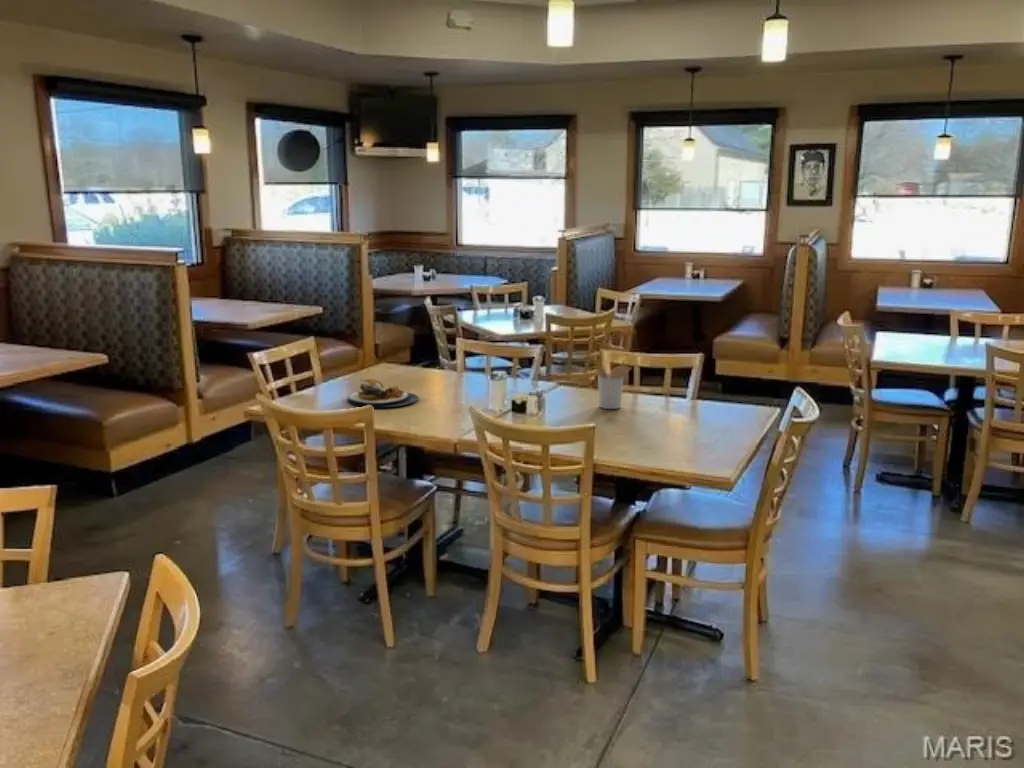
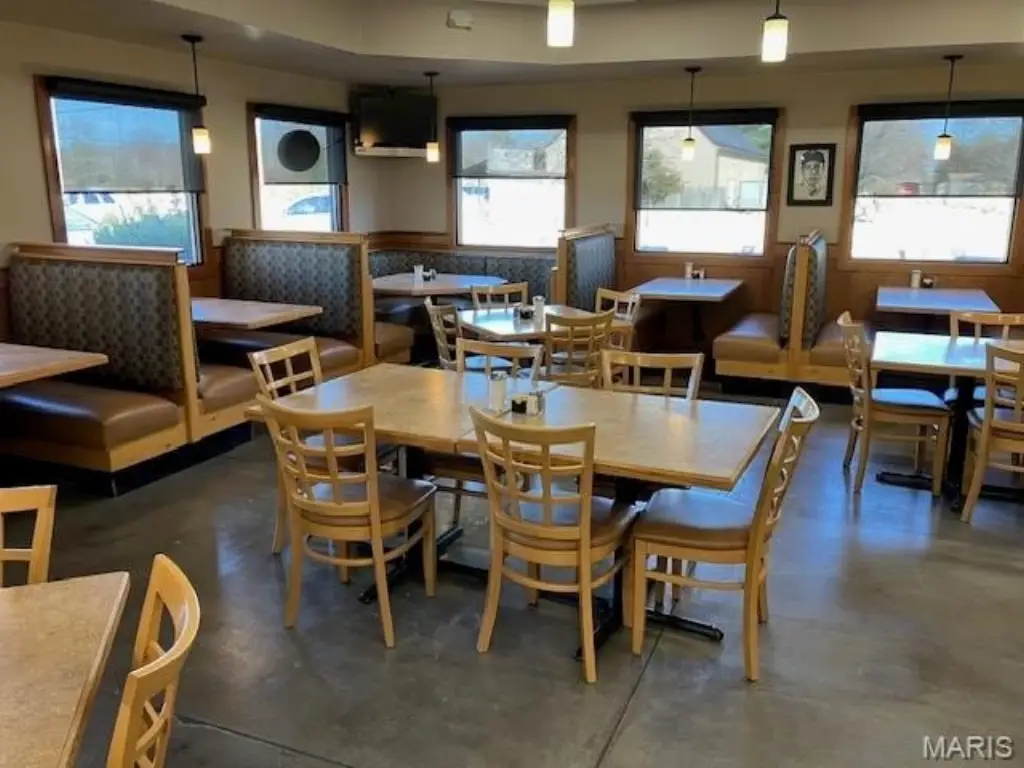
- plate [347,378,419,408]
- utensil holder [595,359,633,410]
